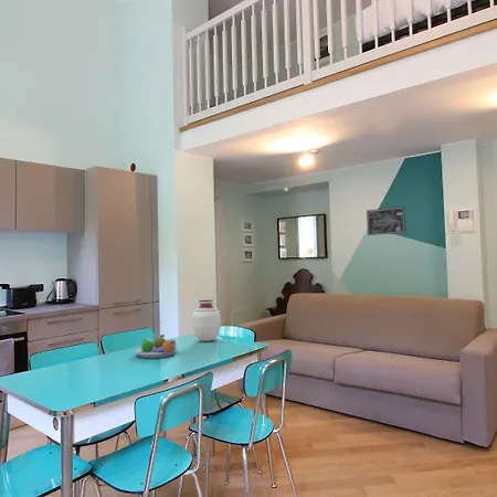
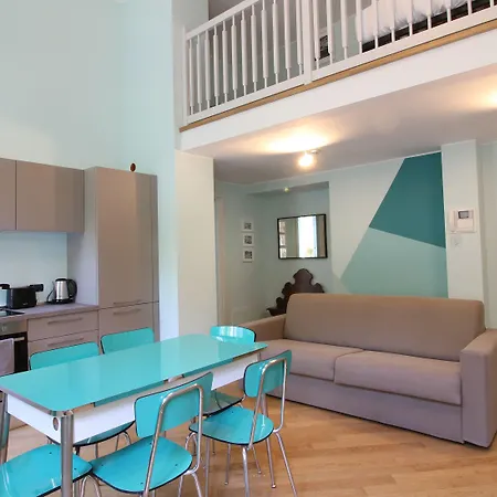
- vase [191,299,222,342]
- fruit bowl [134,334,179,359]
- wall art [366,205,406,236]
